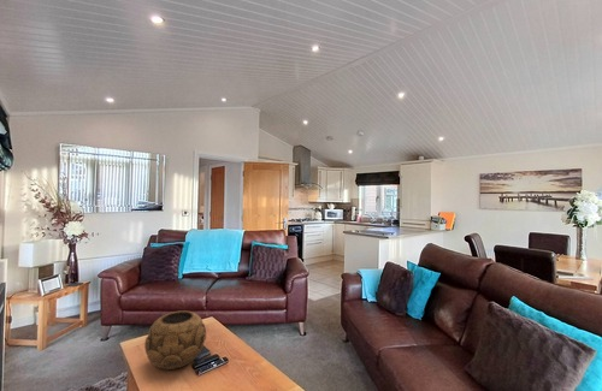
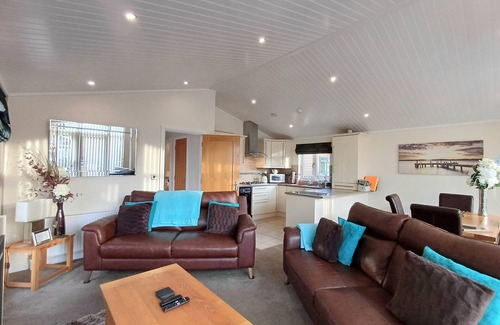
- decorative bowl [143,310,207,371]
